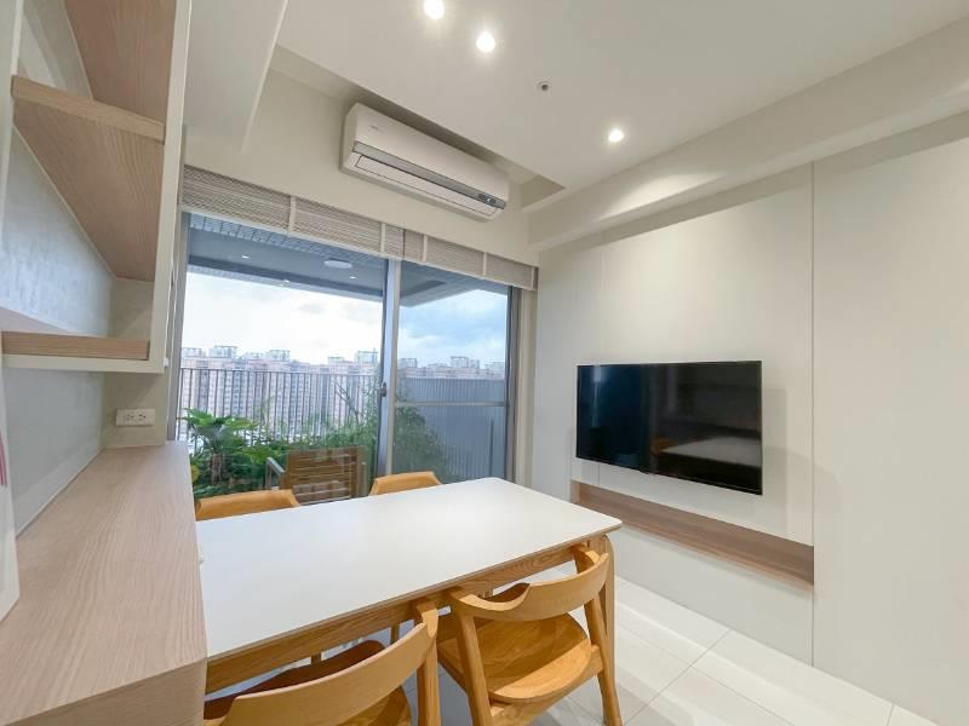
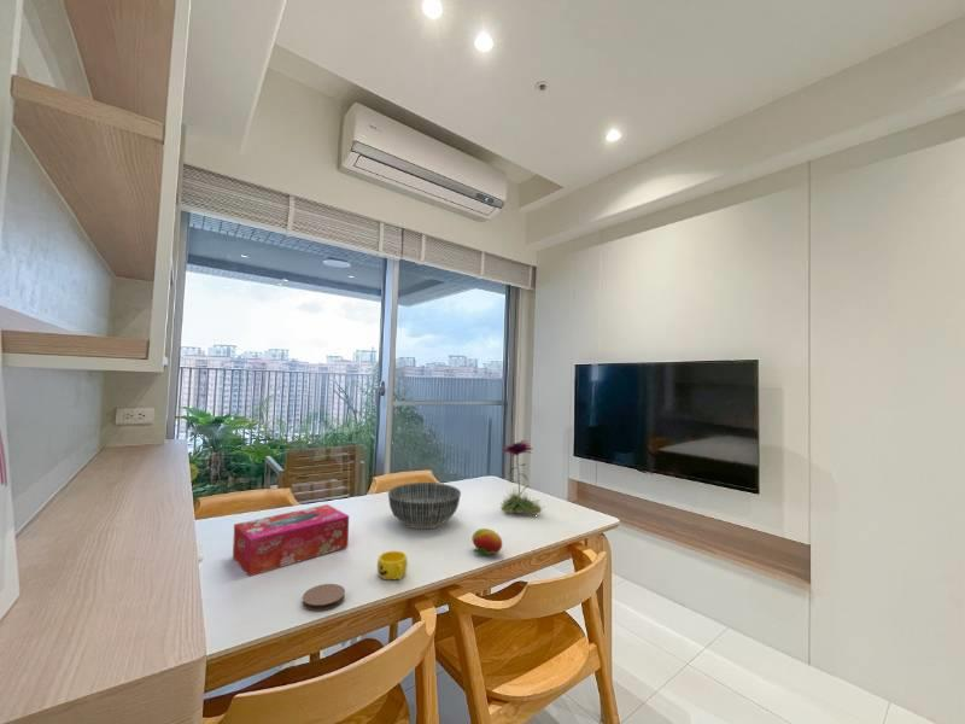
+ flower [498,439,545,515]
+ tissue box [232,503,350,578]
+ cup [376,549,409,580]
+ bowl [387,481,462,530]
+ fruit [472,527,503,556]
+ coaster [302,583,346,612]
